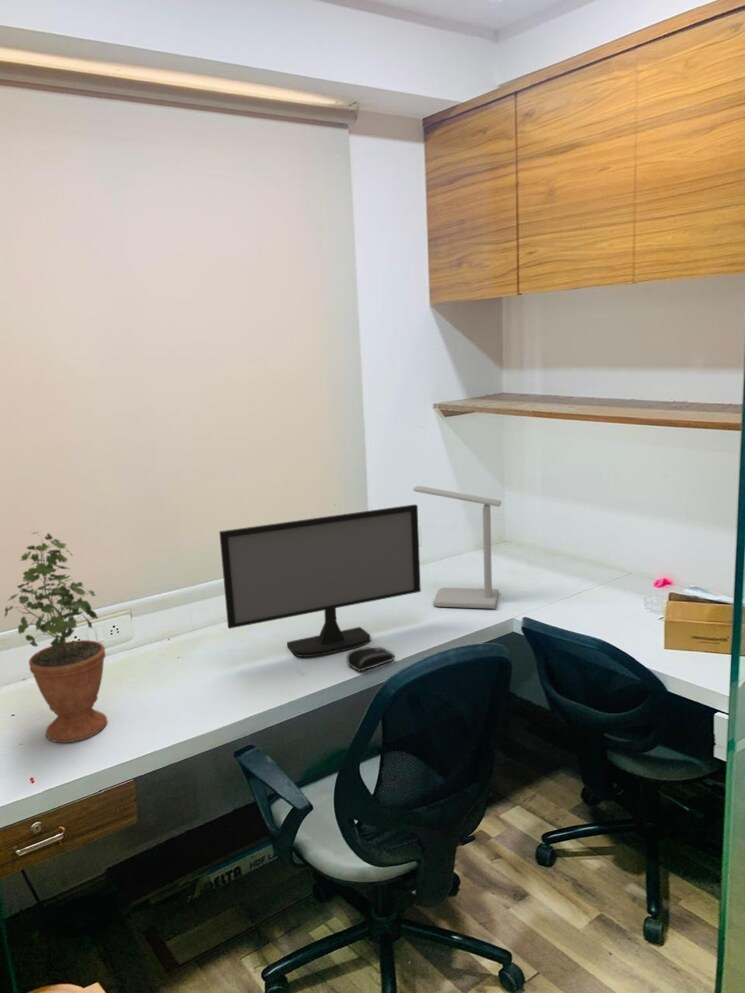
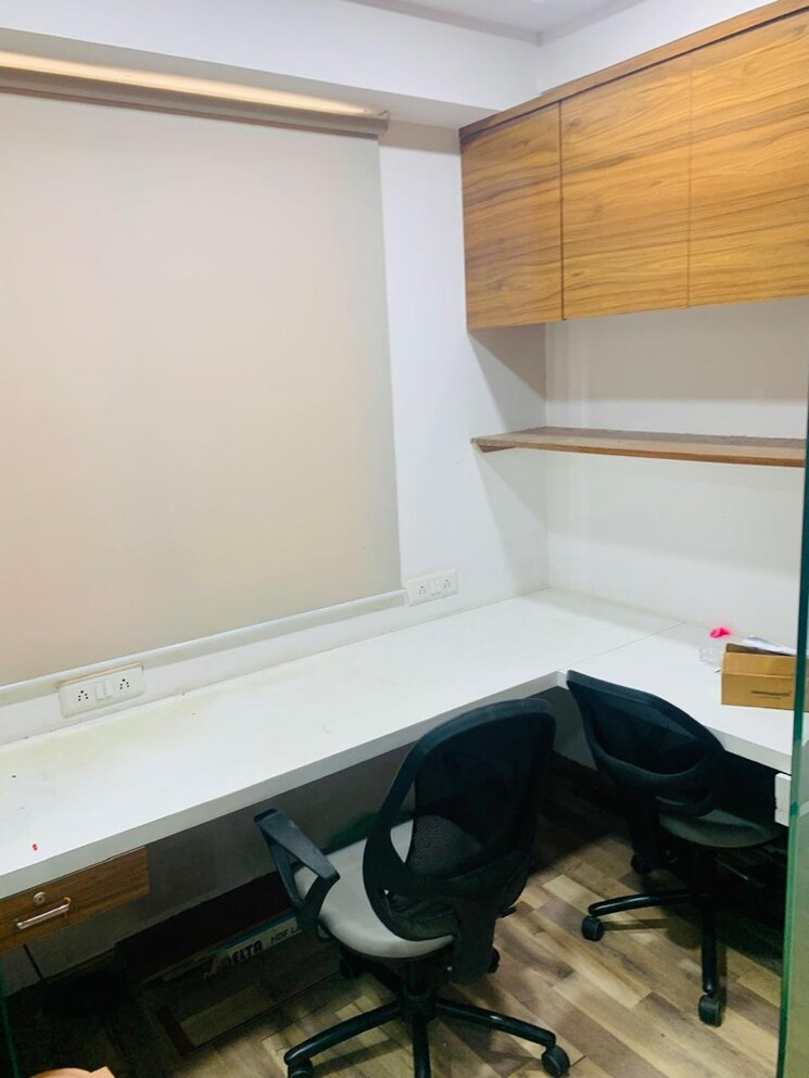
- desk lamp [412,485,502,609]
- potted plant [4,530,108,743]
- computer mouse [346,646,395,672]
- computer monitor [218,504,422,658]
